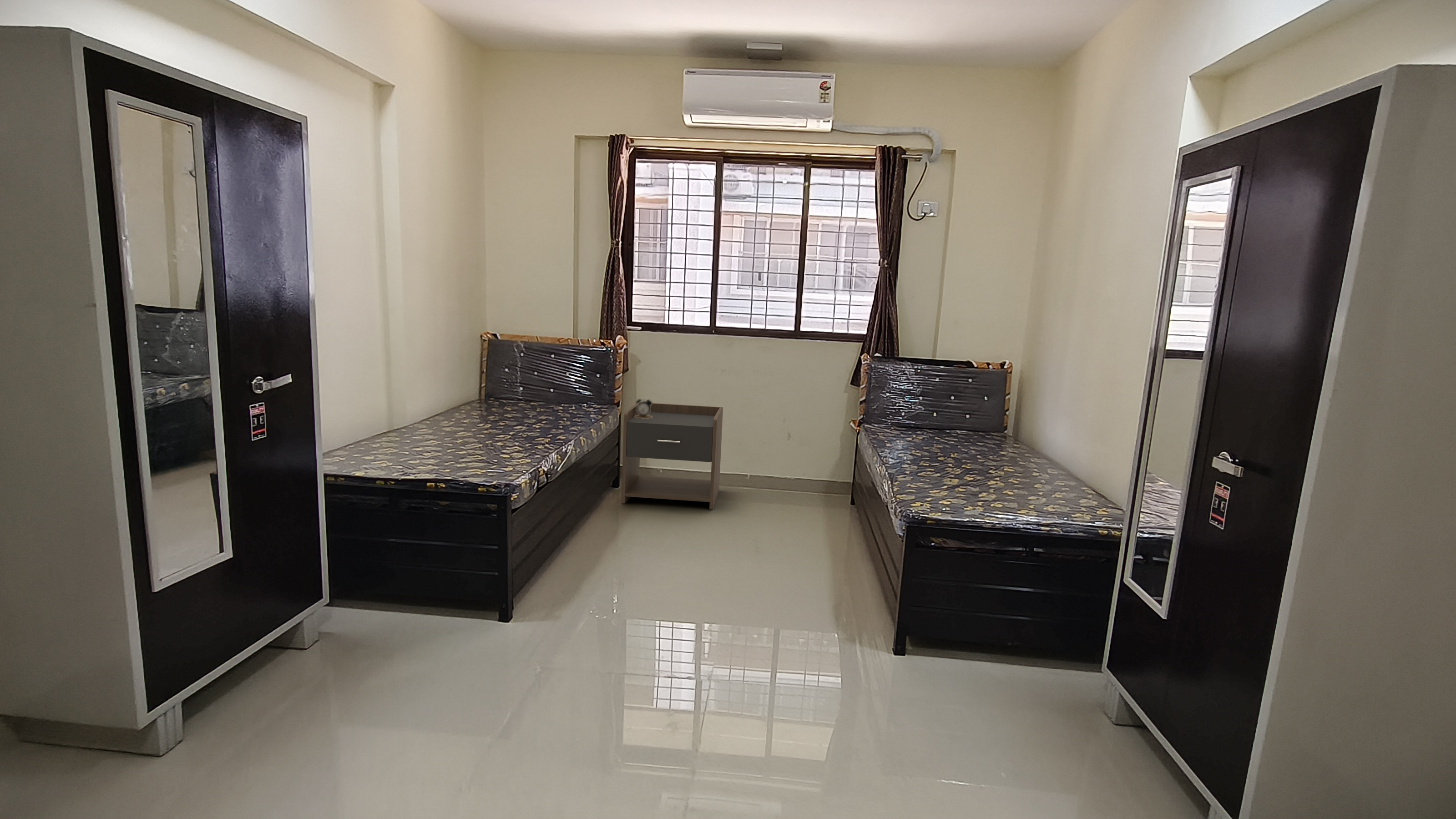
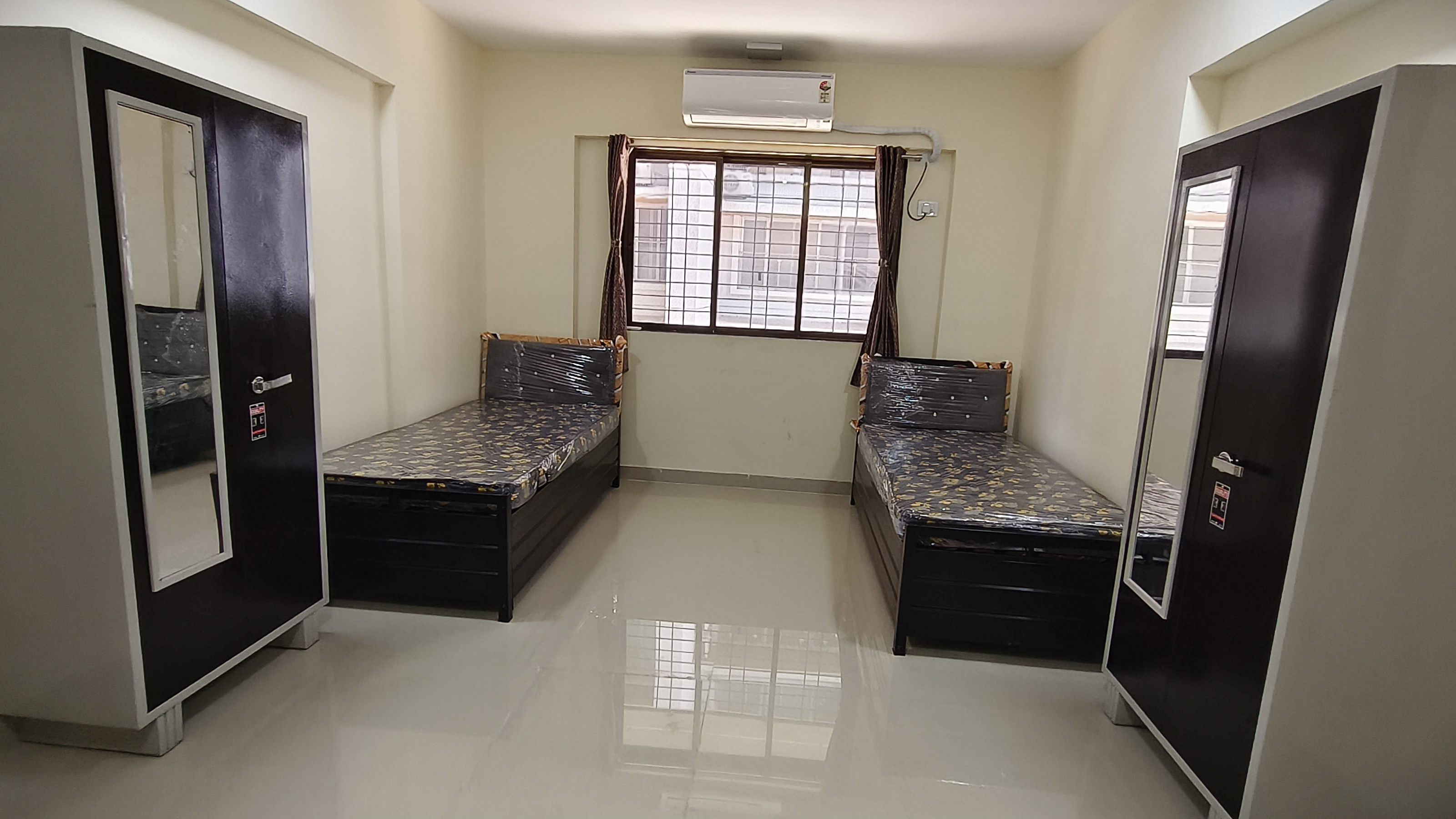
- nightstand [621,403,723,510]
- alarm clock [634,397,653,419]
